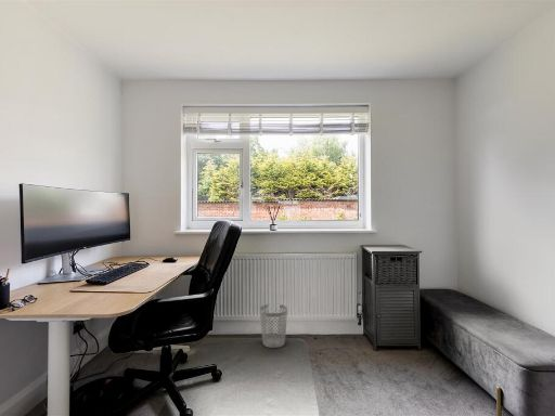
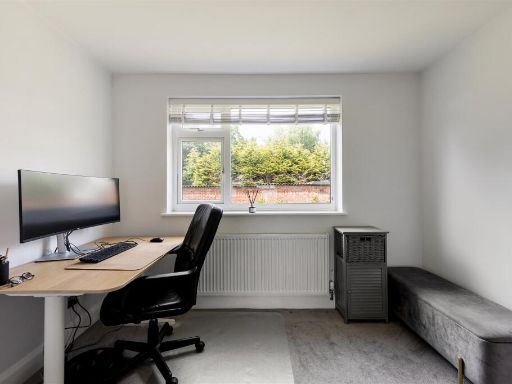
- wastebasket [259,303,288,349]
